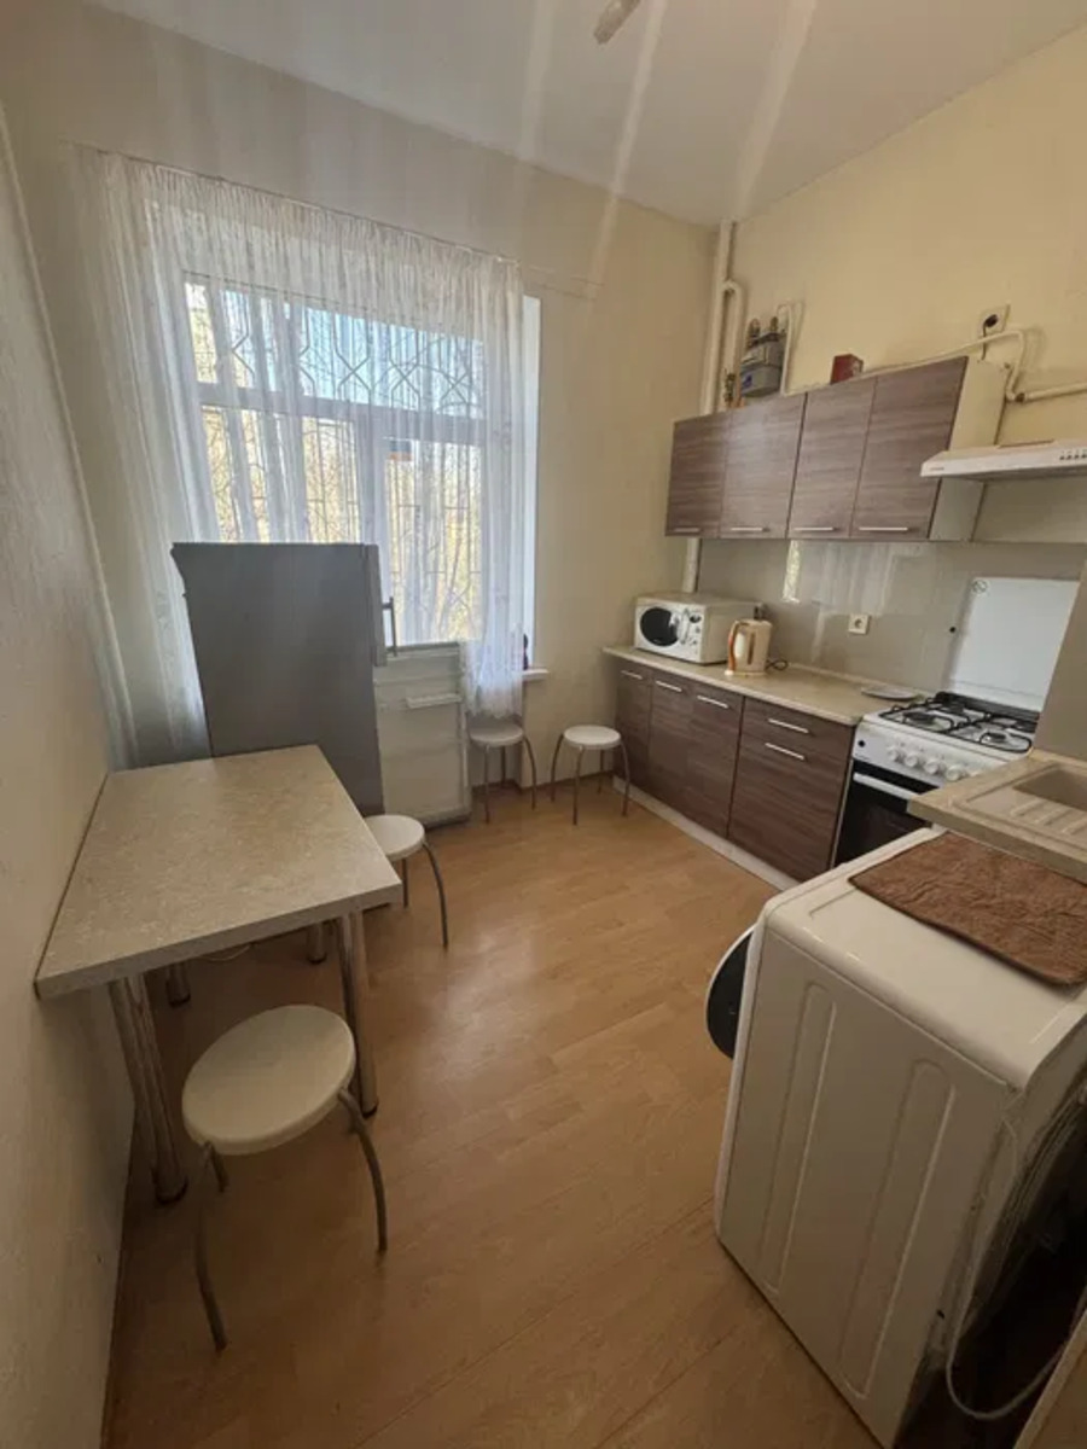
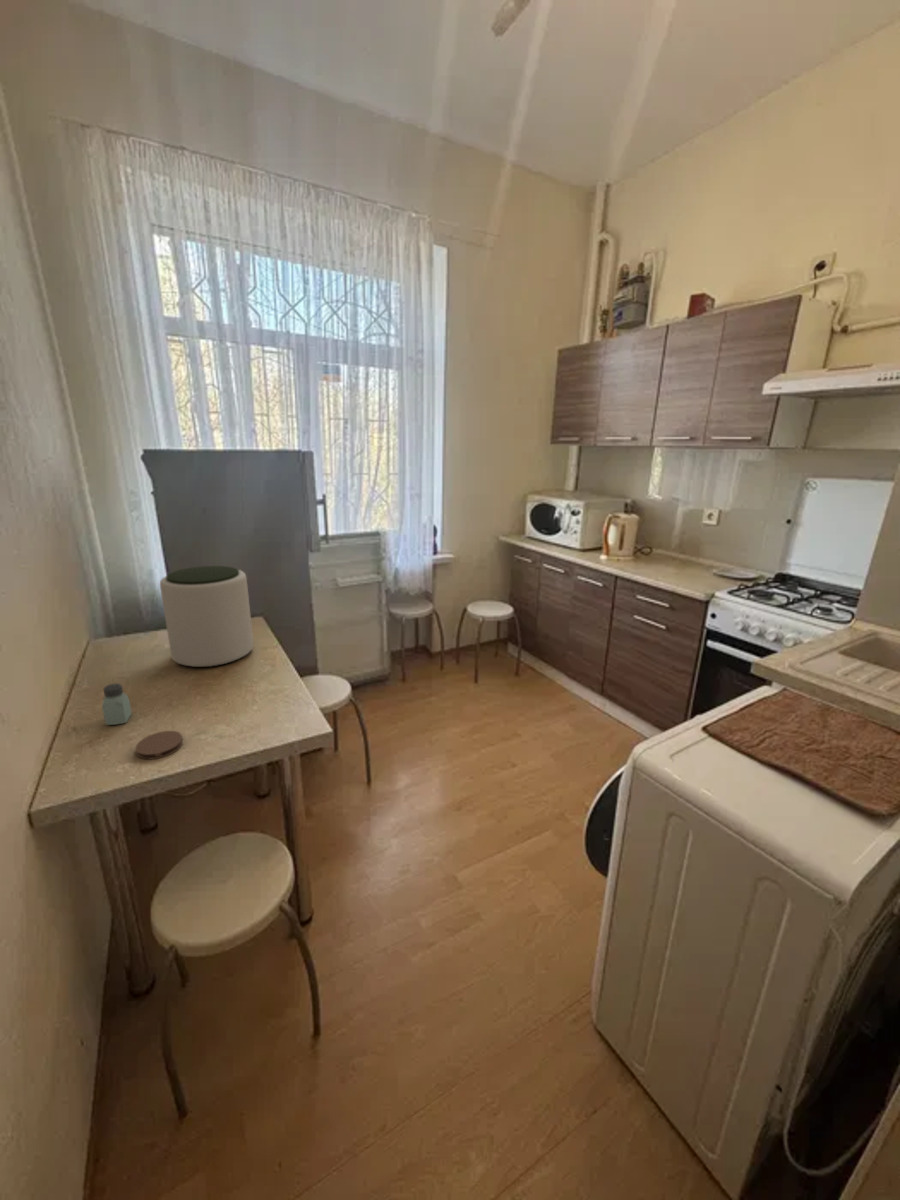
+ plant pot [159,565,254,668]
+ saltshaker [101,682,133,726]
+ coaster [134,730,184,760]
